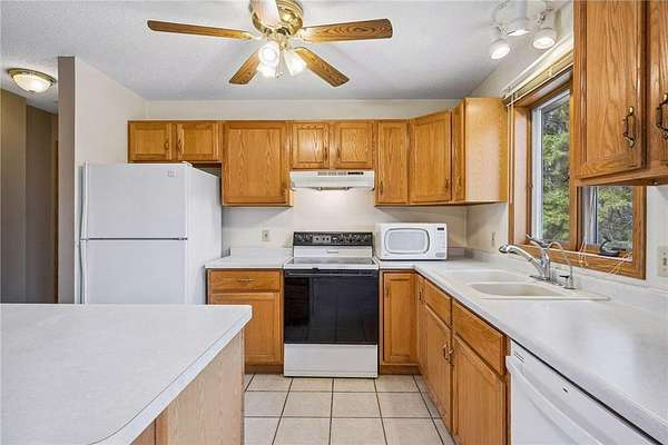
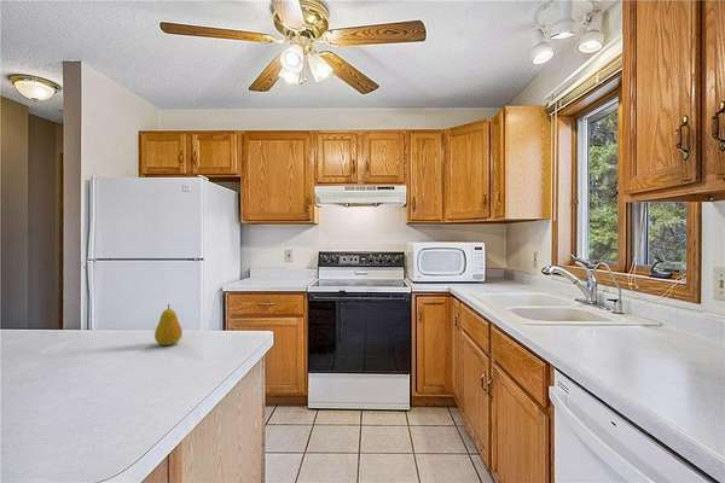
+ fruit [153,303,184,347]
